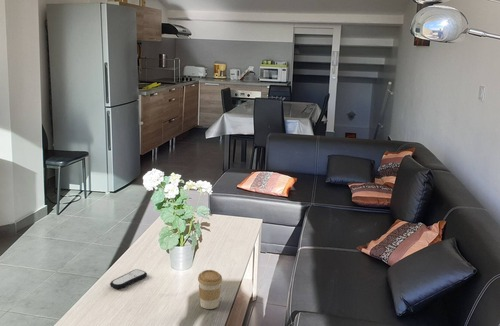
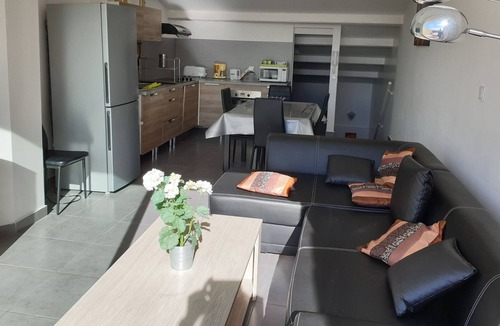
- remote control [109,268,148,290]
- coffee cup [197,269,223,310]
